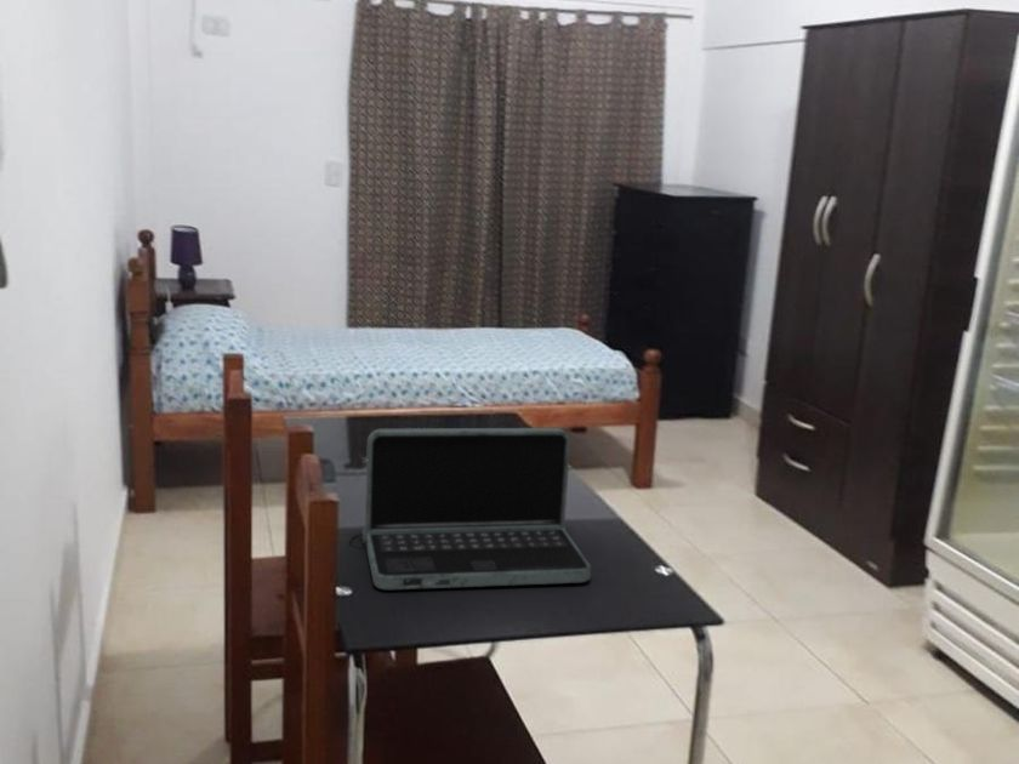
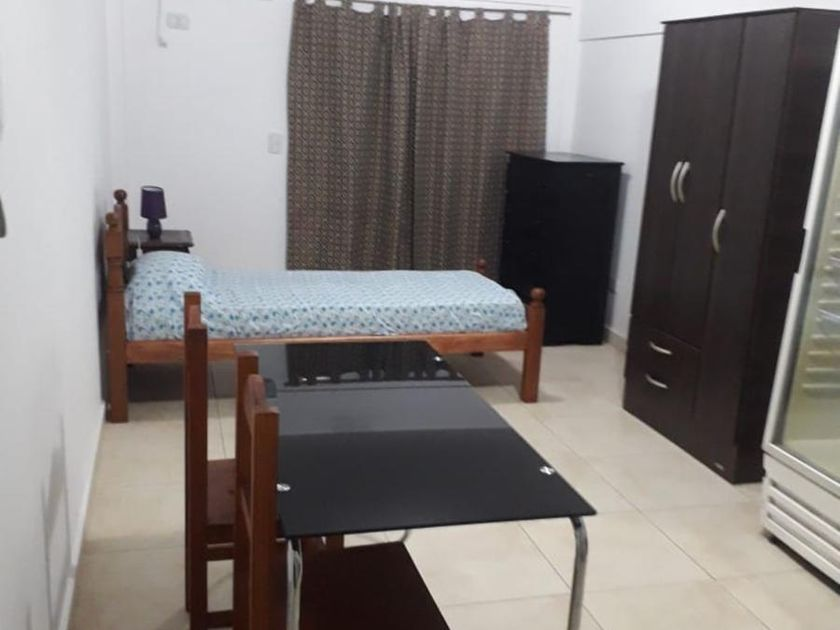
- laptop [348,427,592,591]
